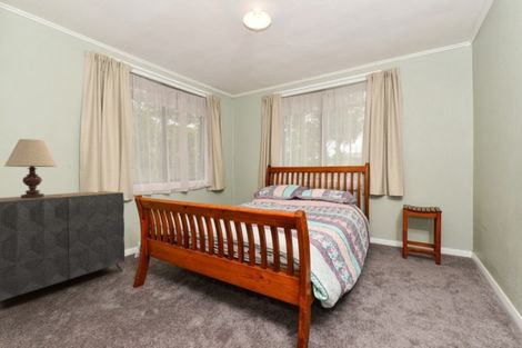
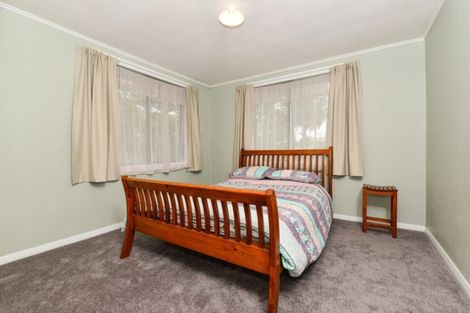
- dresser [0,190,126,302]
- table lamp [3,138,58,200]
